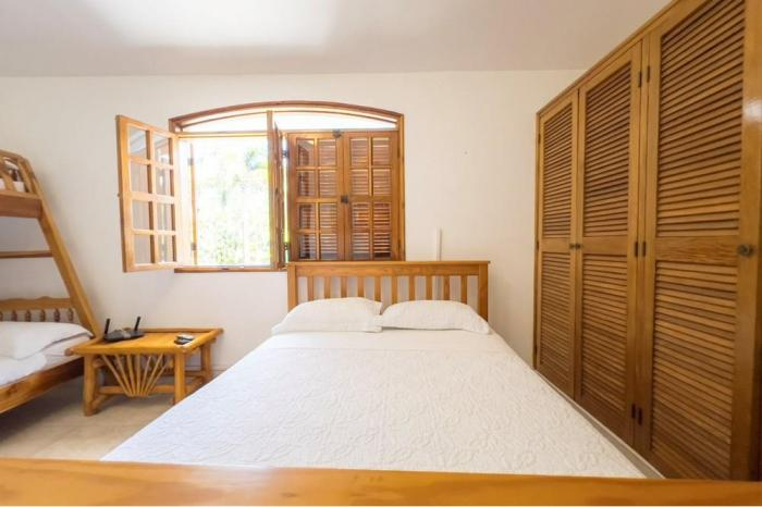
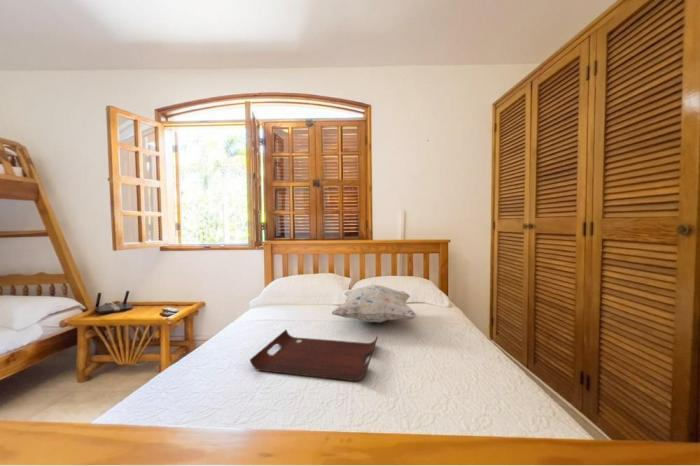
+ serving tray [249,329,379,382]
+ decorative pillow [330,284,418,324]
